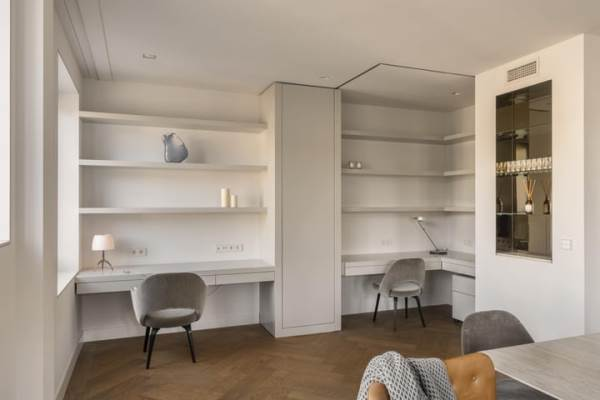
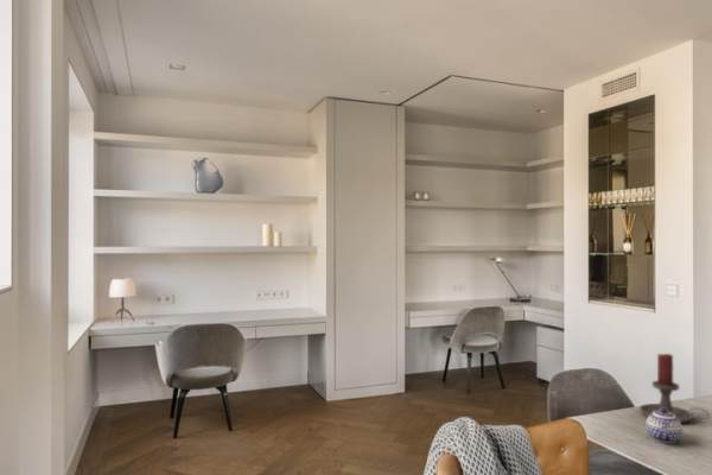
+ teapot [646,408,684,444]
+ candle holder [638,352,711,424]
